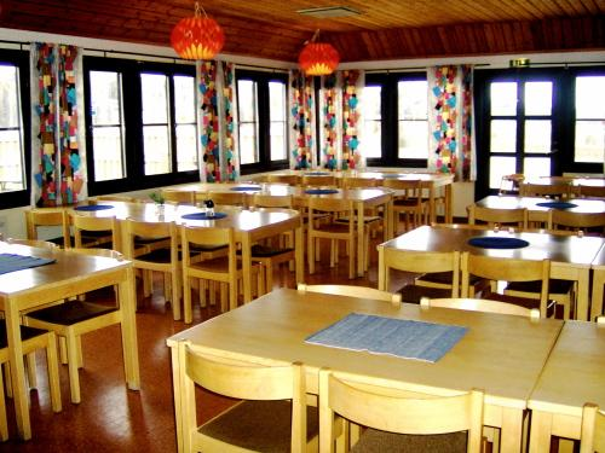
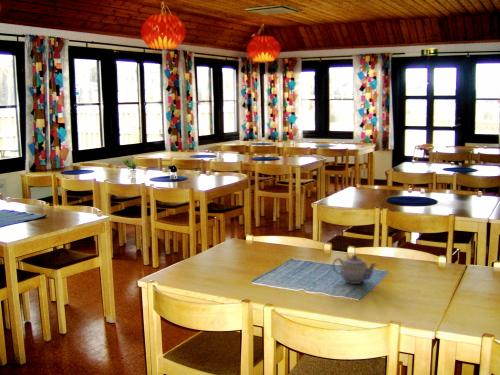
+ teapot [332,254,378,285]
